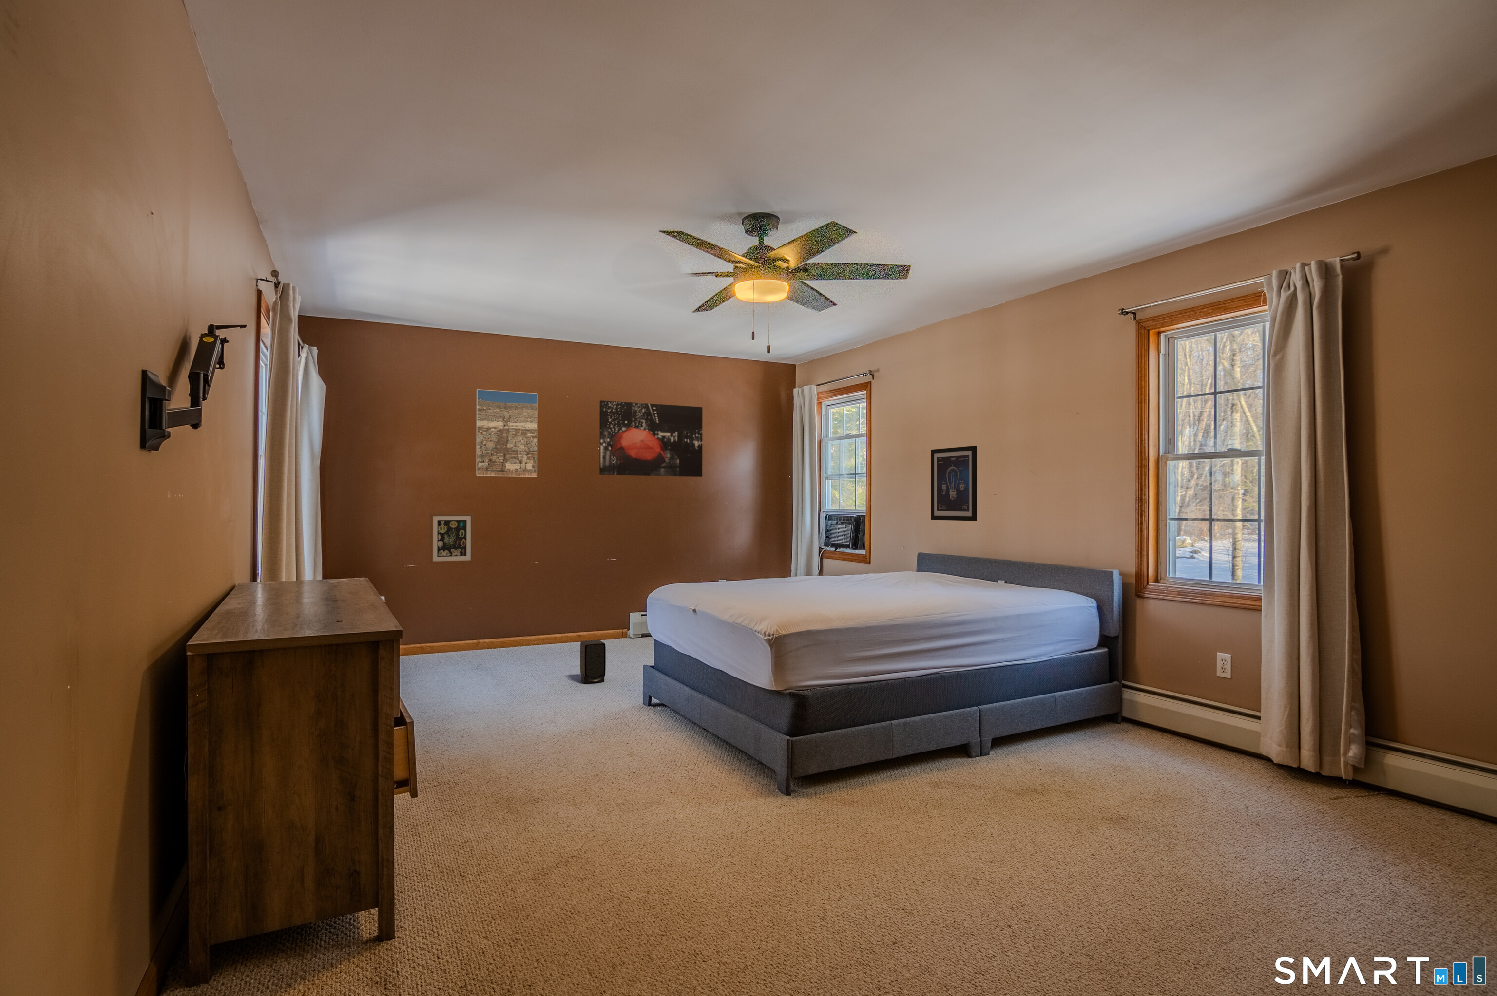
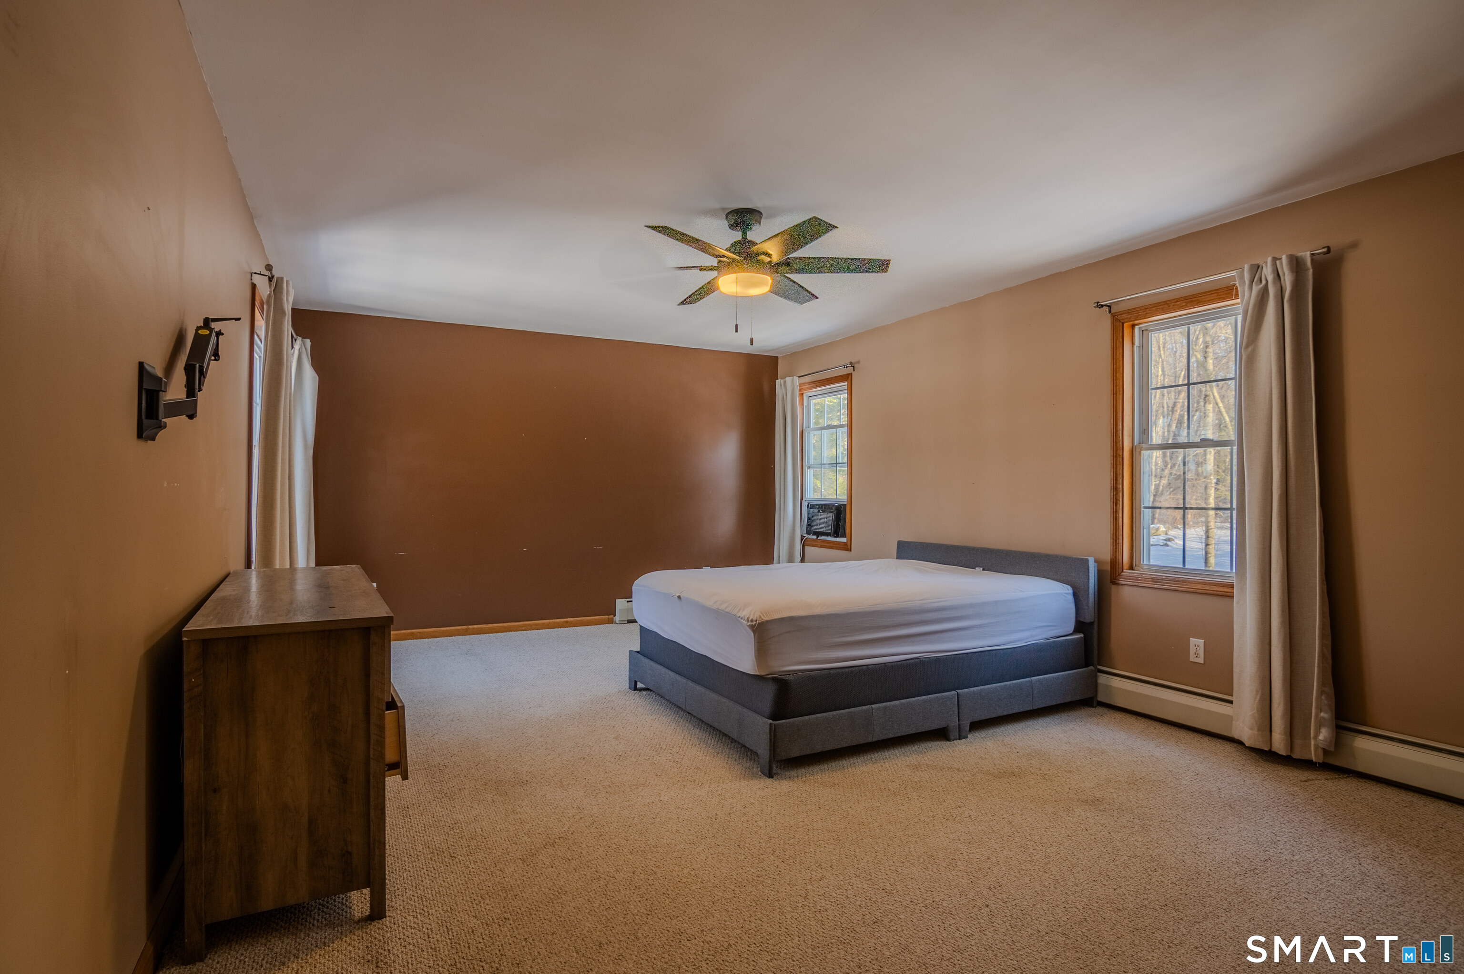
- wall art [429,512,475,565]
- wall art [930,445,978,521]
- speaker [579,639,606,684]
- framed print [476,389,538,477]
- wall art [598,400,703,477]
